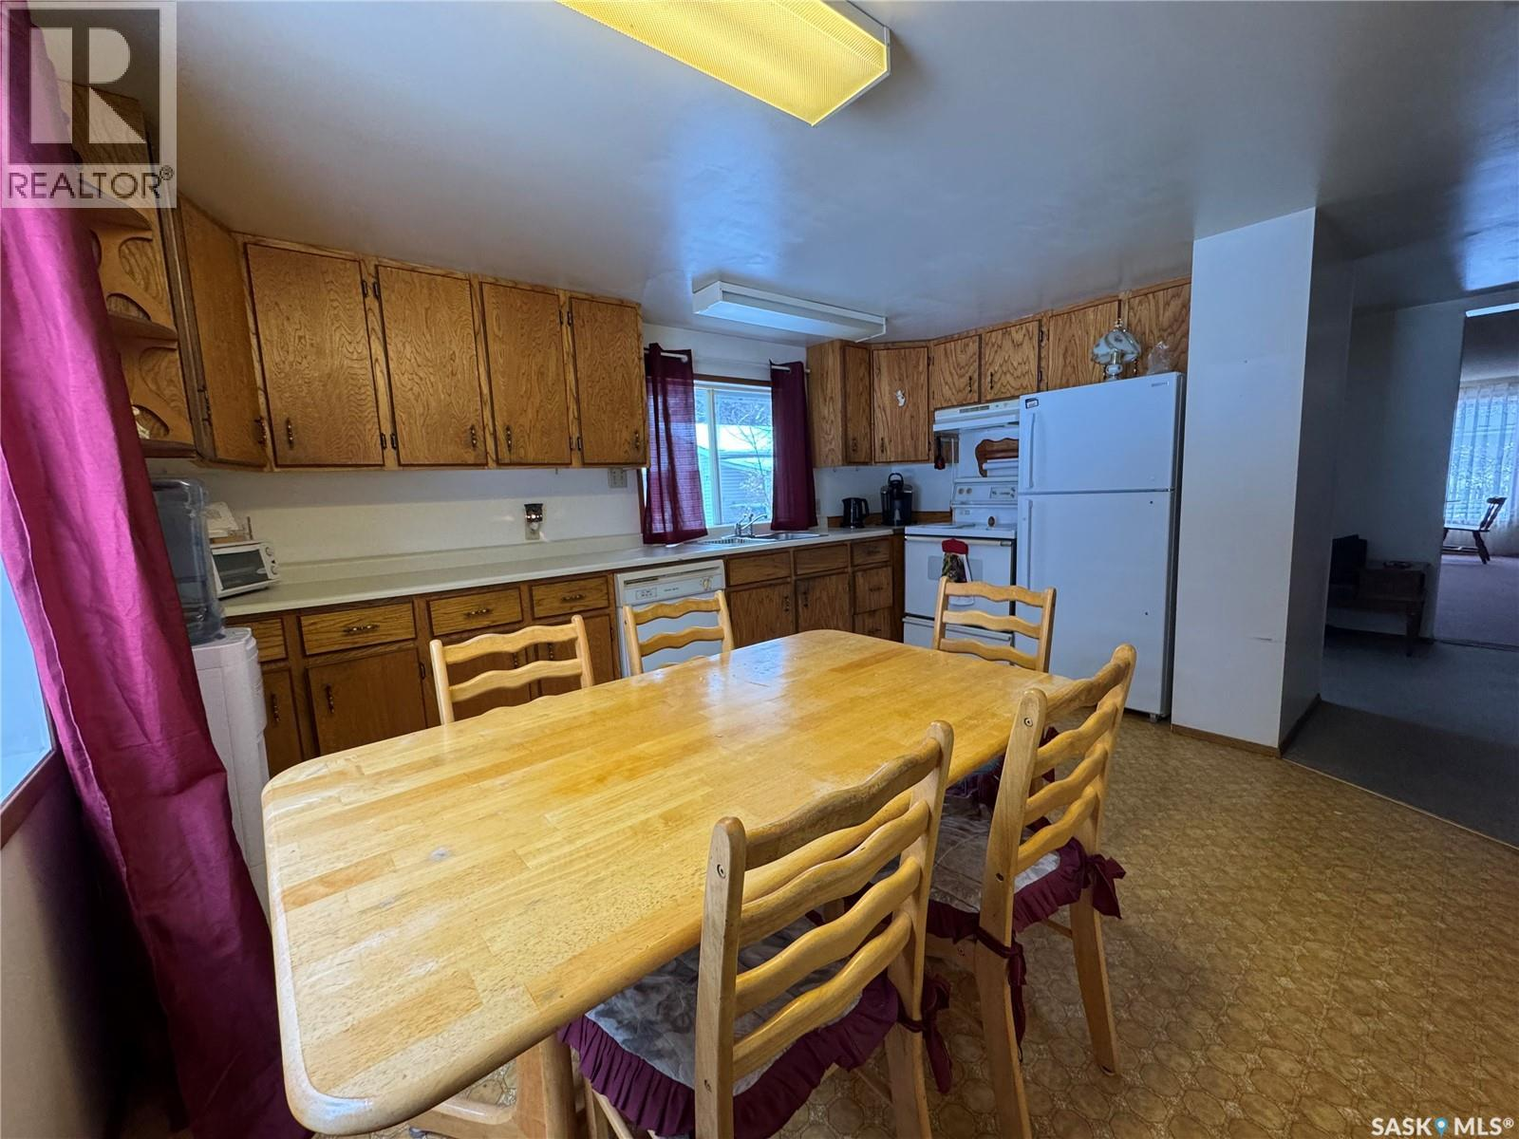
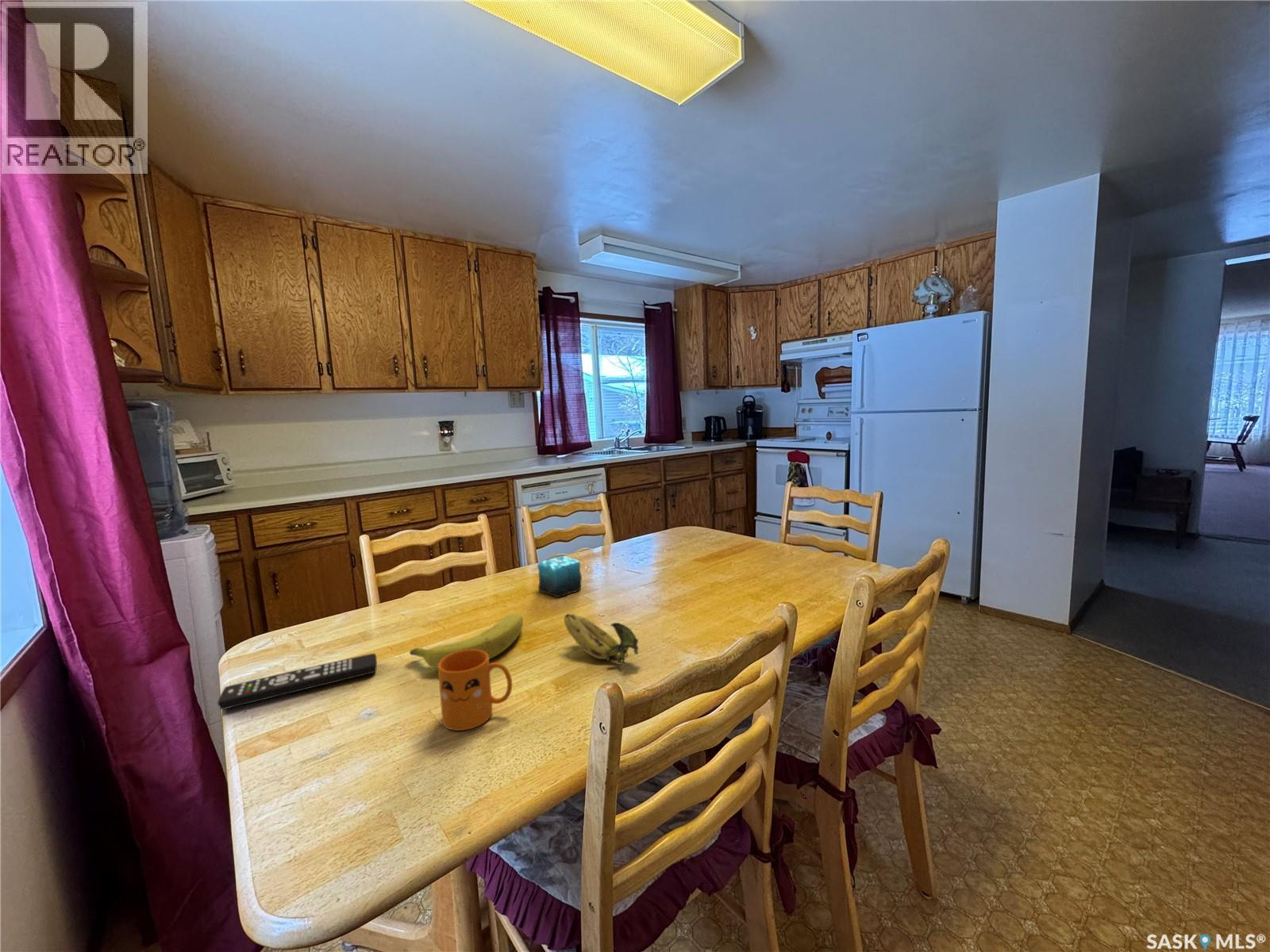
+ banana [564,613,640,666]
+ remote control [217,653,378,710]
+ candle [537,549,583,598]
+ mug [437,650,513,731]
+ fruit [409,612,524,670]
